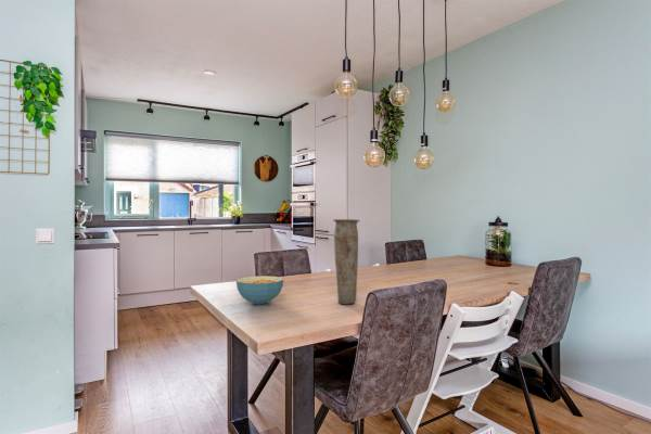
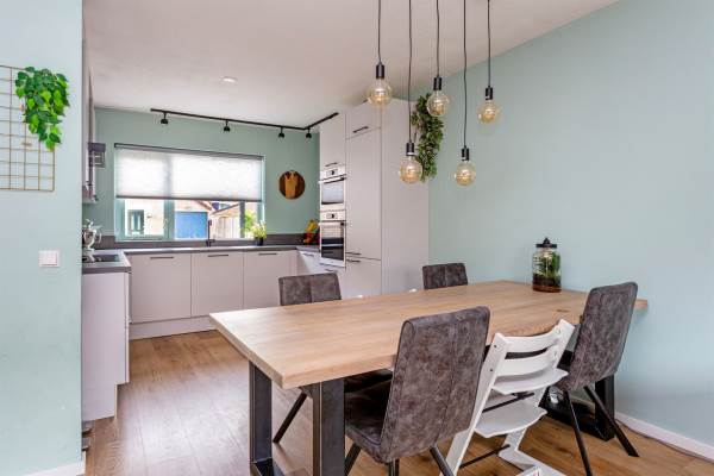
- vase [332,218,361,305]
- cereal bowl [235,275,284,305]
